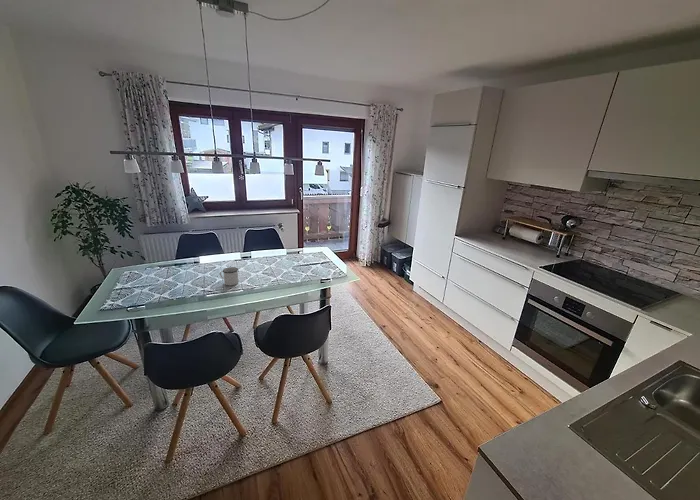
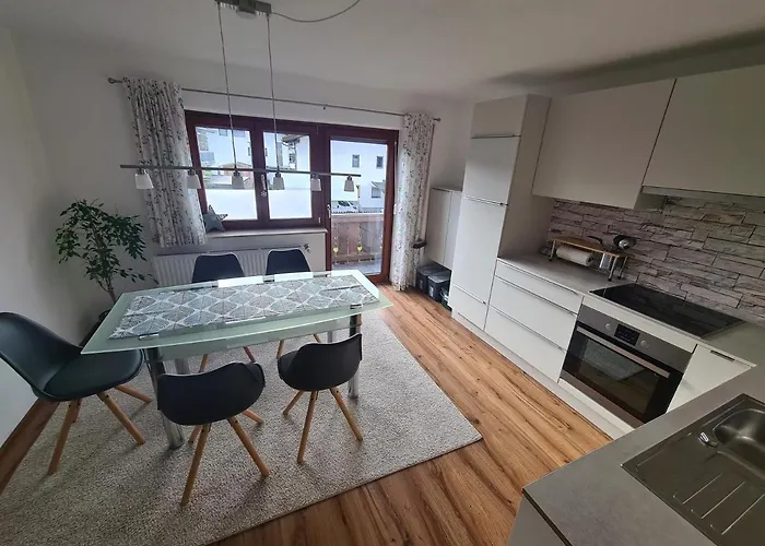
- mug [219,266,239,286]
